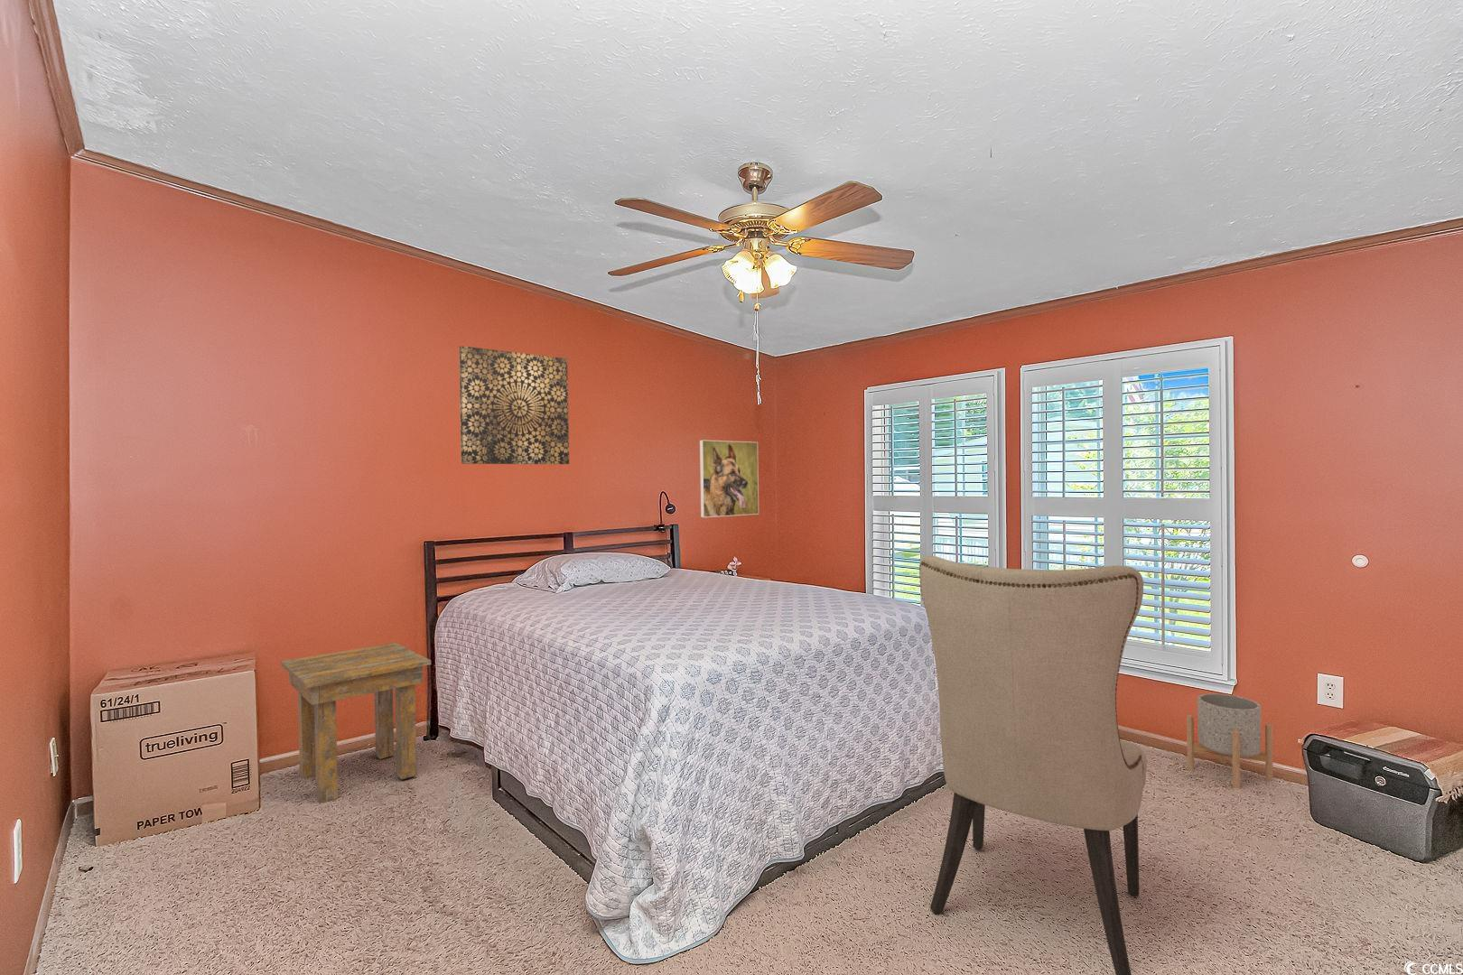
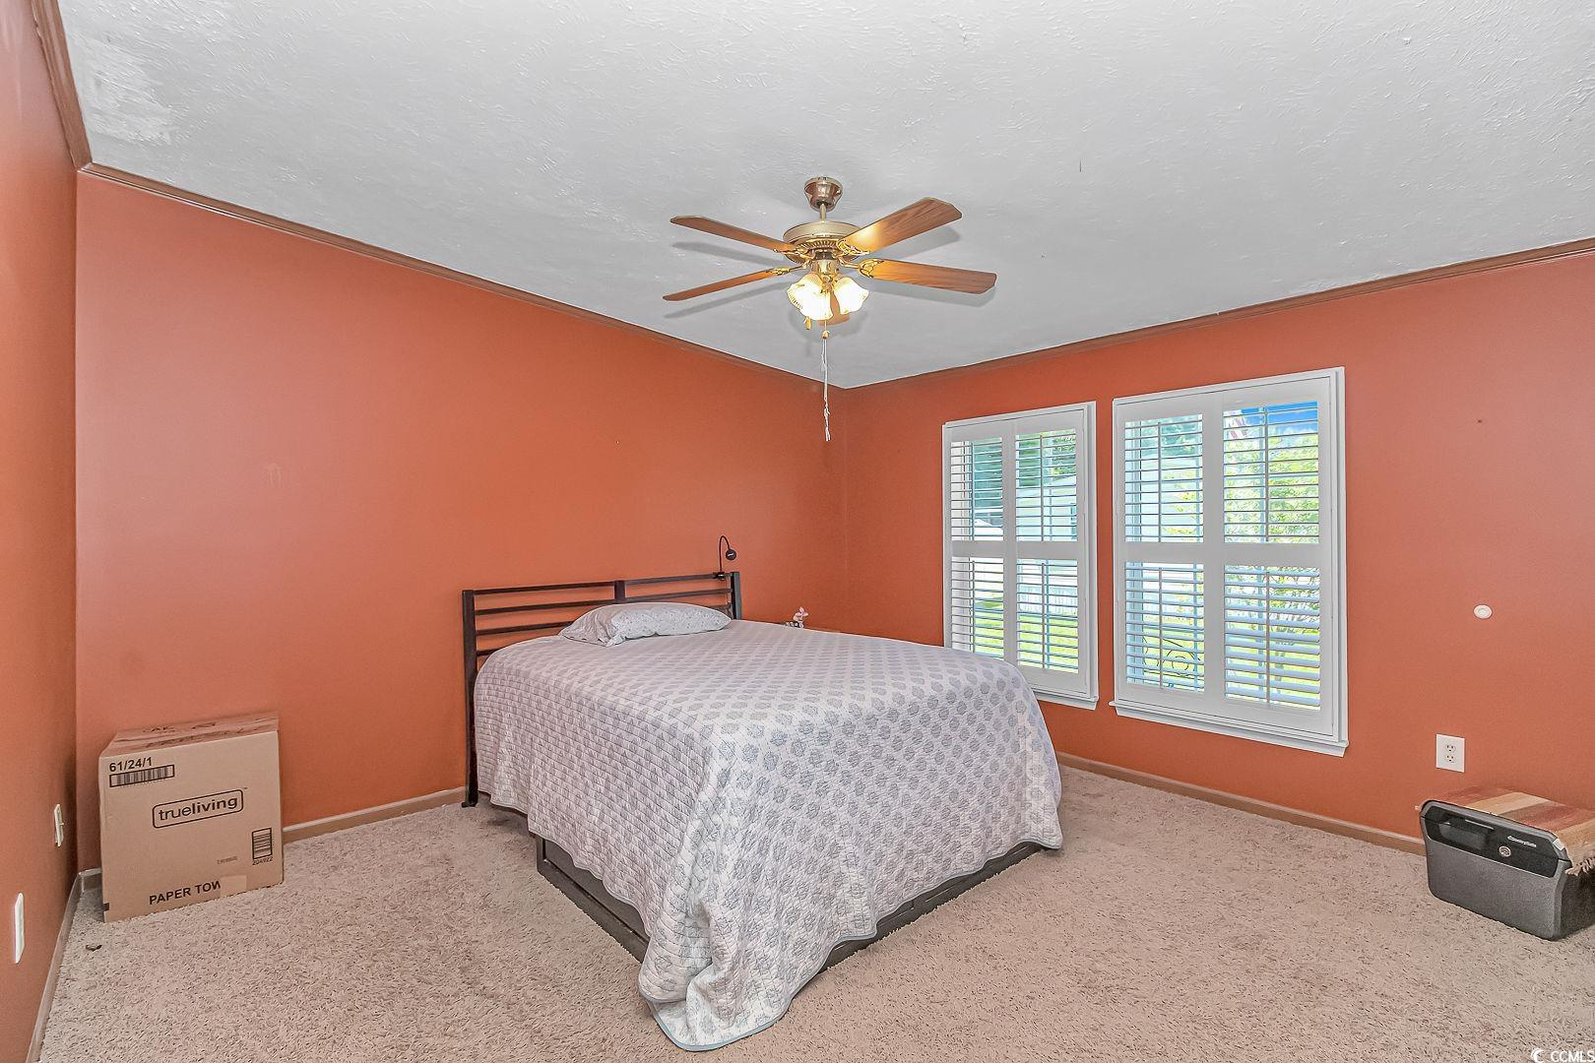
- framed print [699,439,760,518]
- wall art [458,345,569,465]
- chair [919,554,1147,975]
- planter [1185,692,1275,789]
- side table [280,642,432,804]
